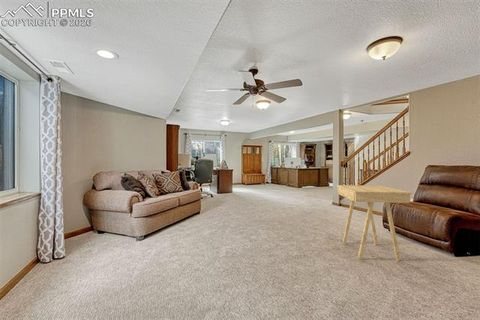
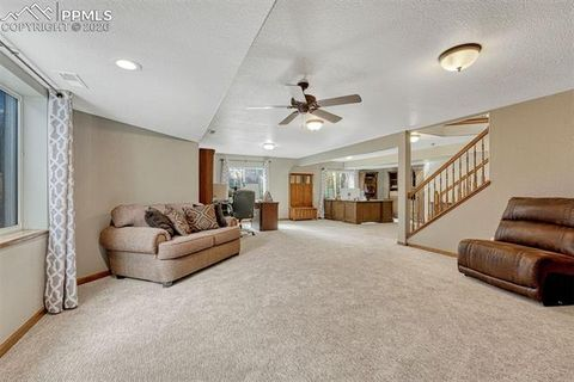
- side table [336,184,413,262]
